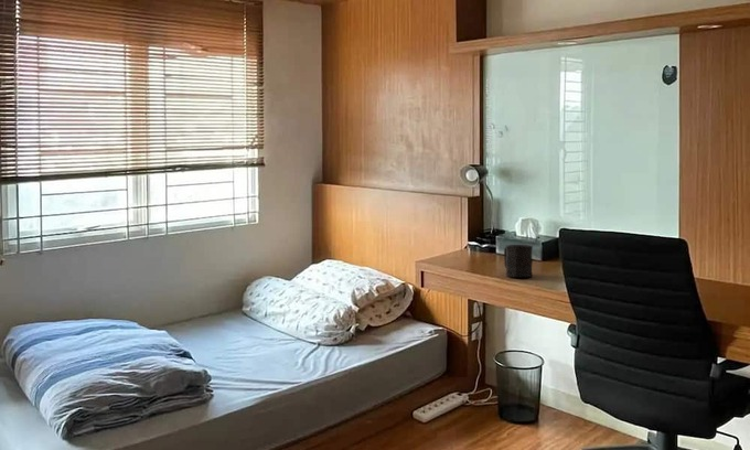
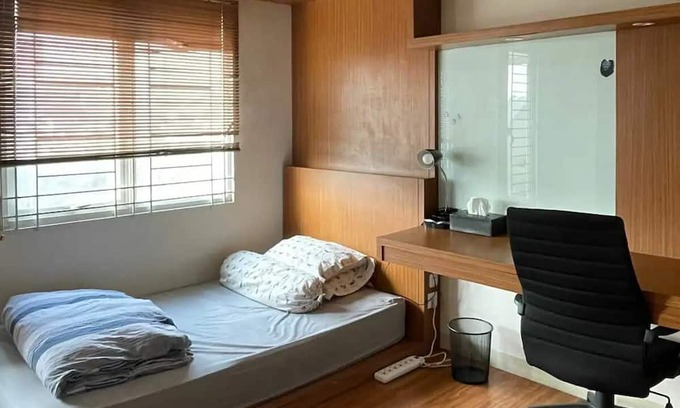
- mug [503,244,534,278]
